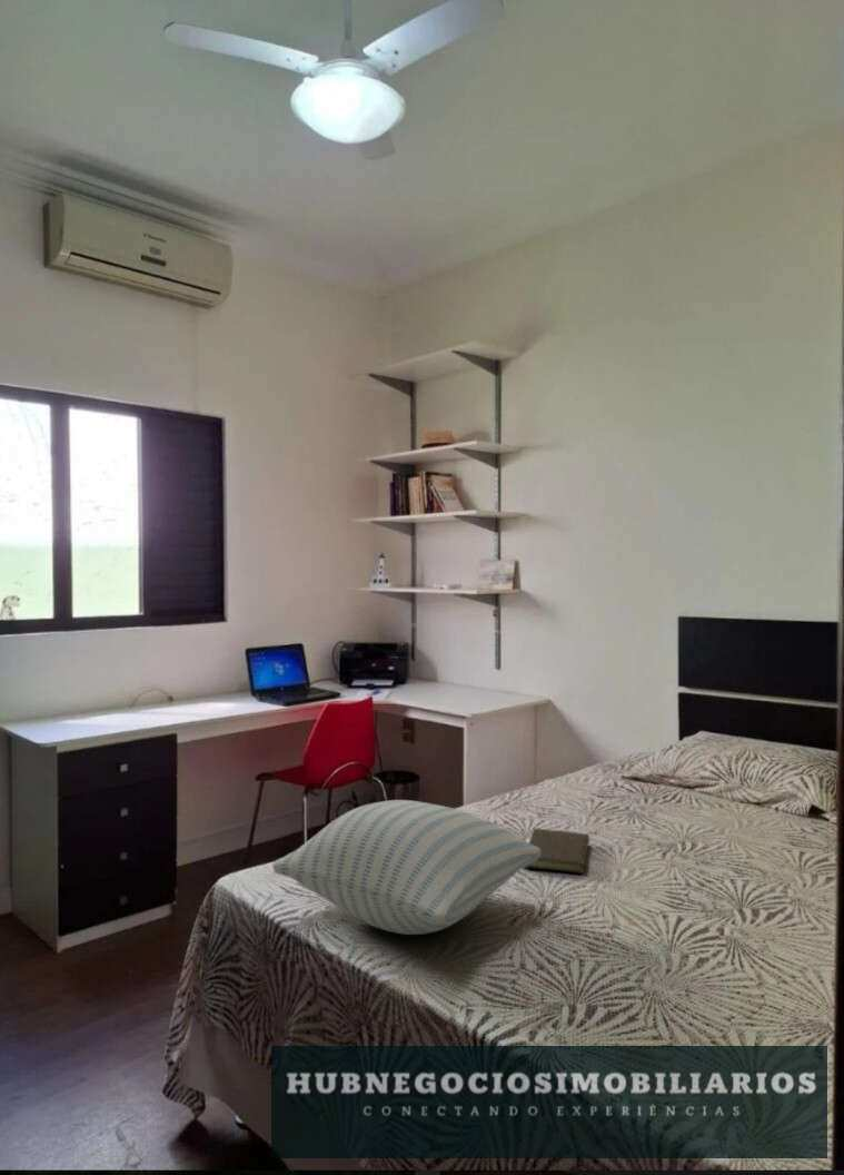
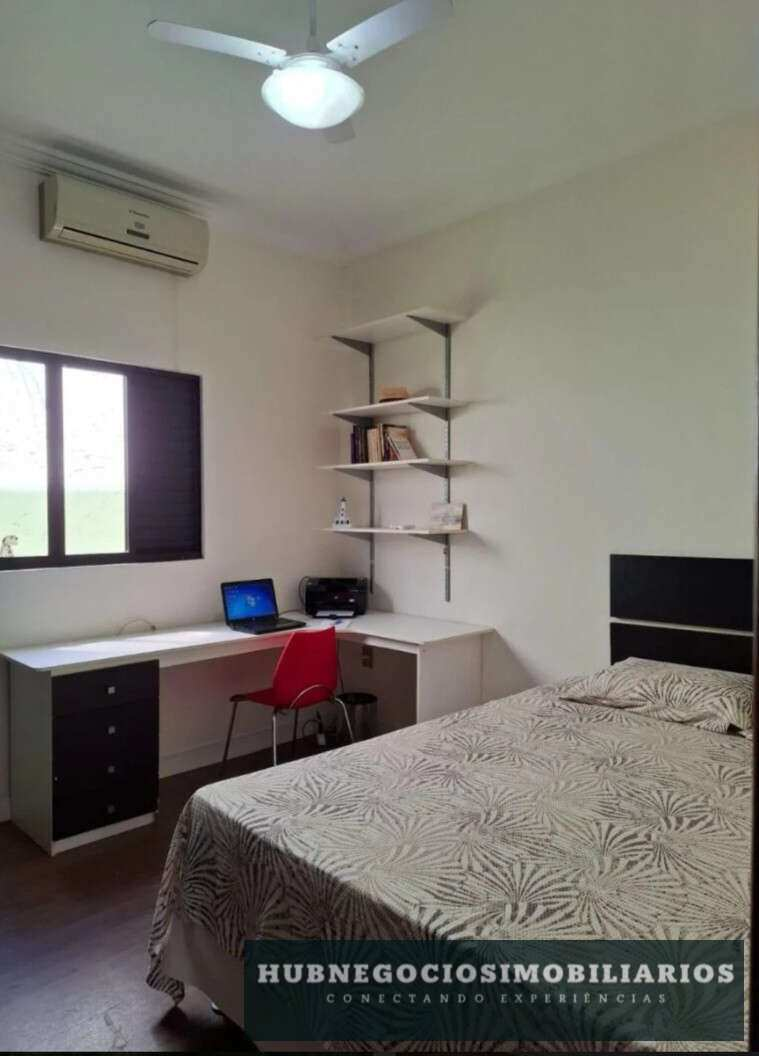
- book [524,828,607,875]
- pillow [271,799,542,936]
